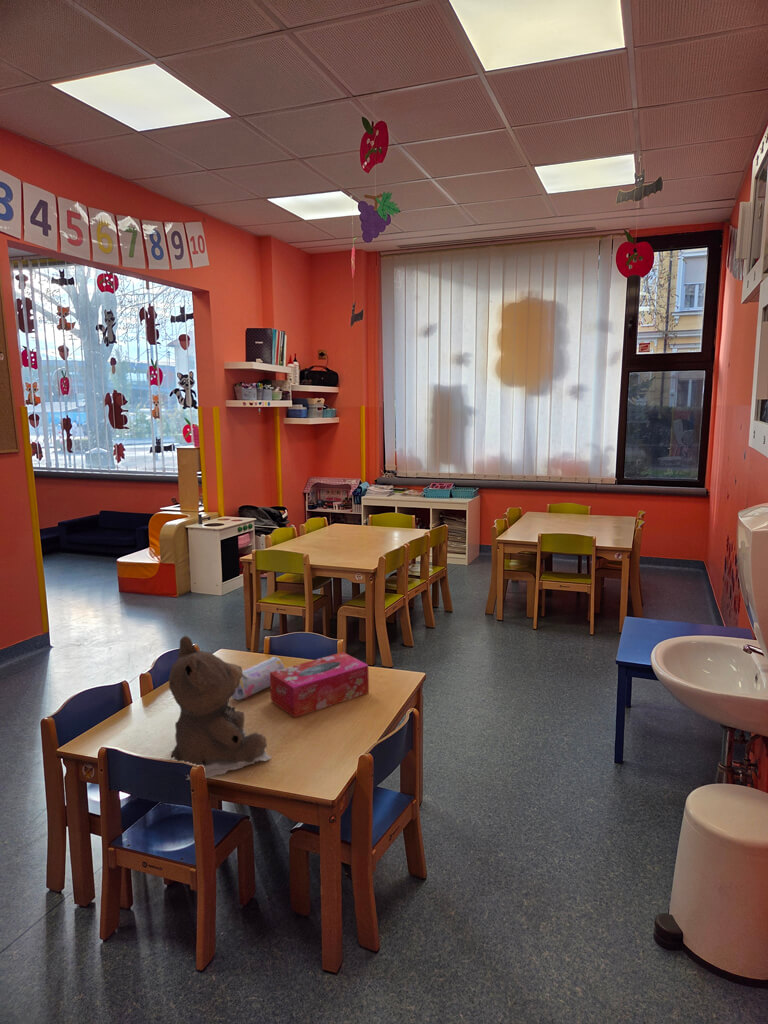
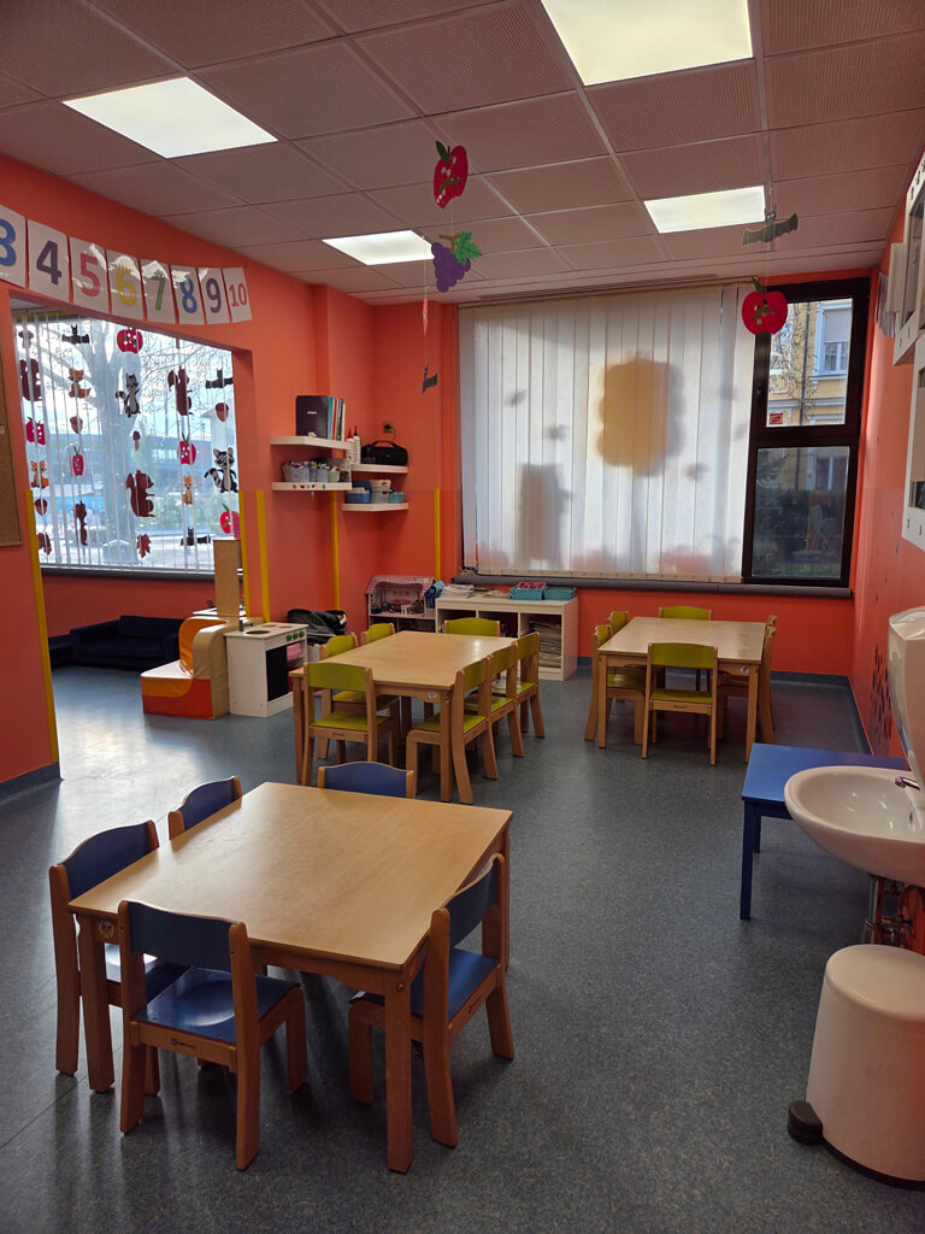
- tissue box [270,651,370,719]
- teddy bear [168,635,272,781]
- pencil case [231,656,285,701]
